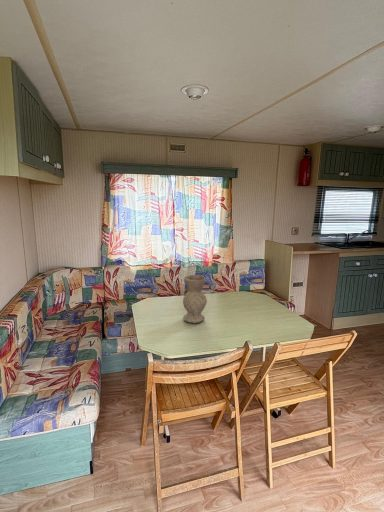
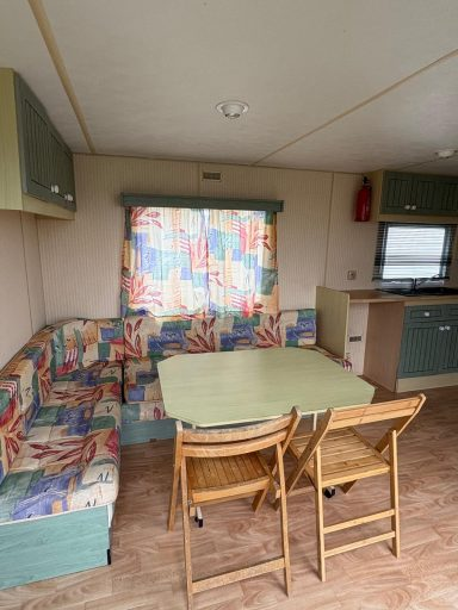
- vase [182,274,208,324]
